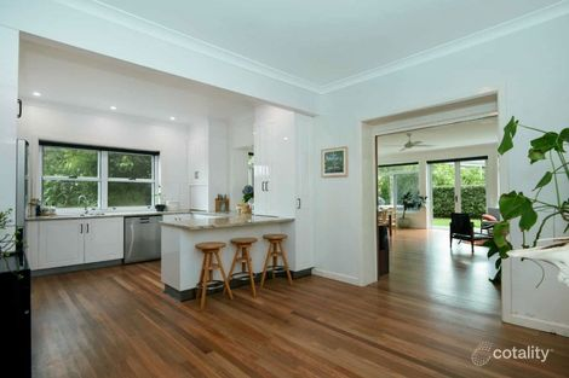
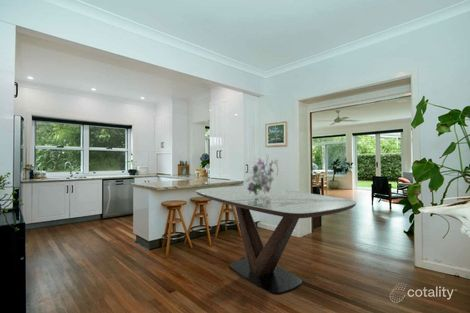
+ bouquet [244,154,287,196]
+ dining table [195,185,357,295]
